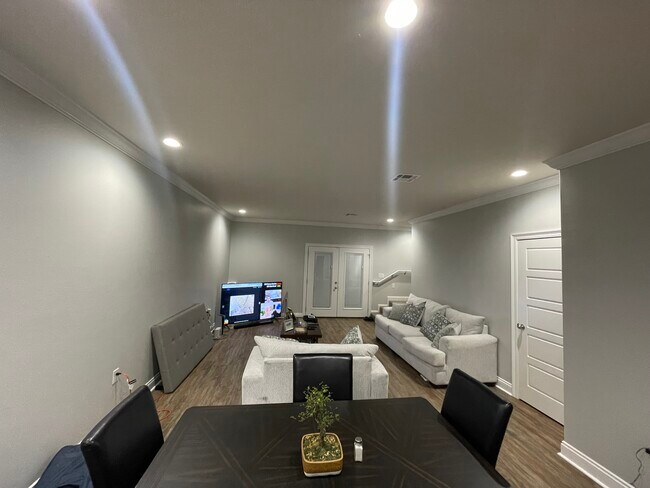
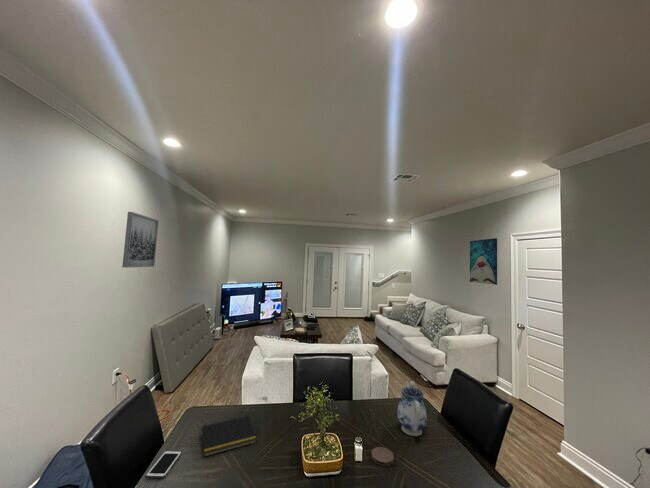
+ wall art [469,237,498,286]
+ cell phone [145,450,183,479]
+ coaster [370,446,395,467]
+ notepad [199,415,257,458]
+ teapot [396,380,428,437]
+ wall art [121,211,160,269]
